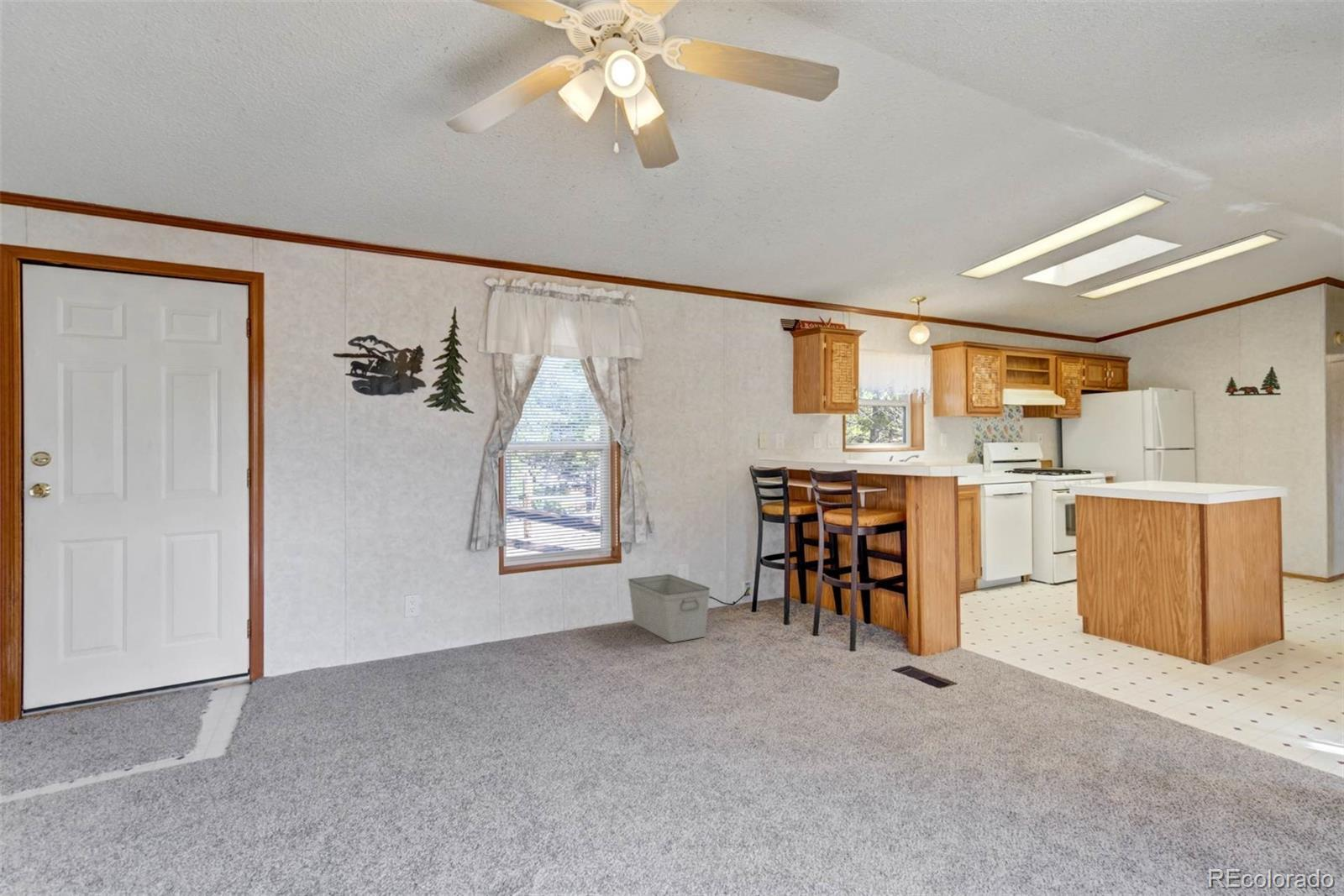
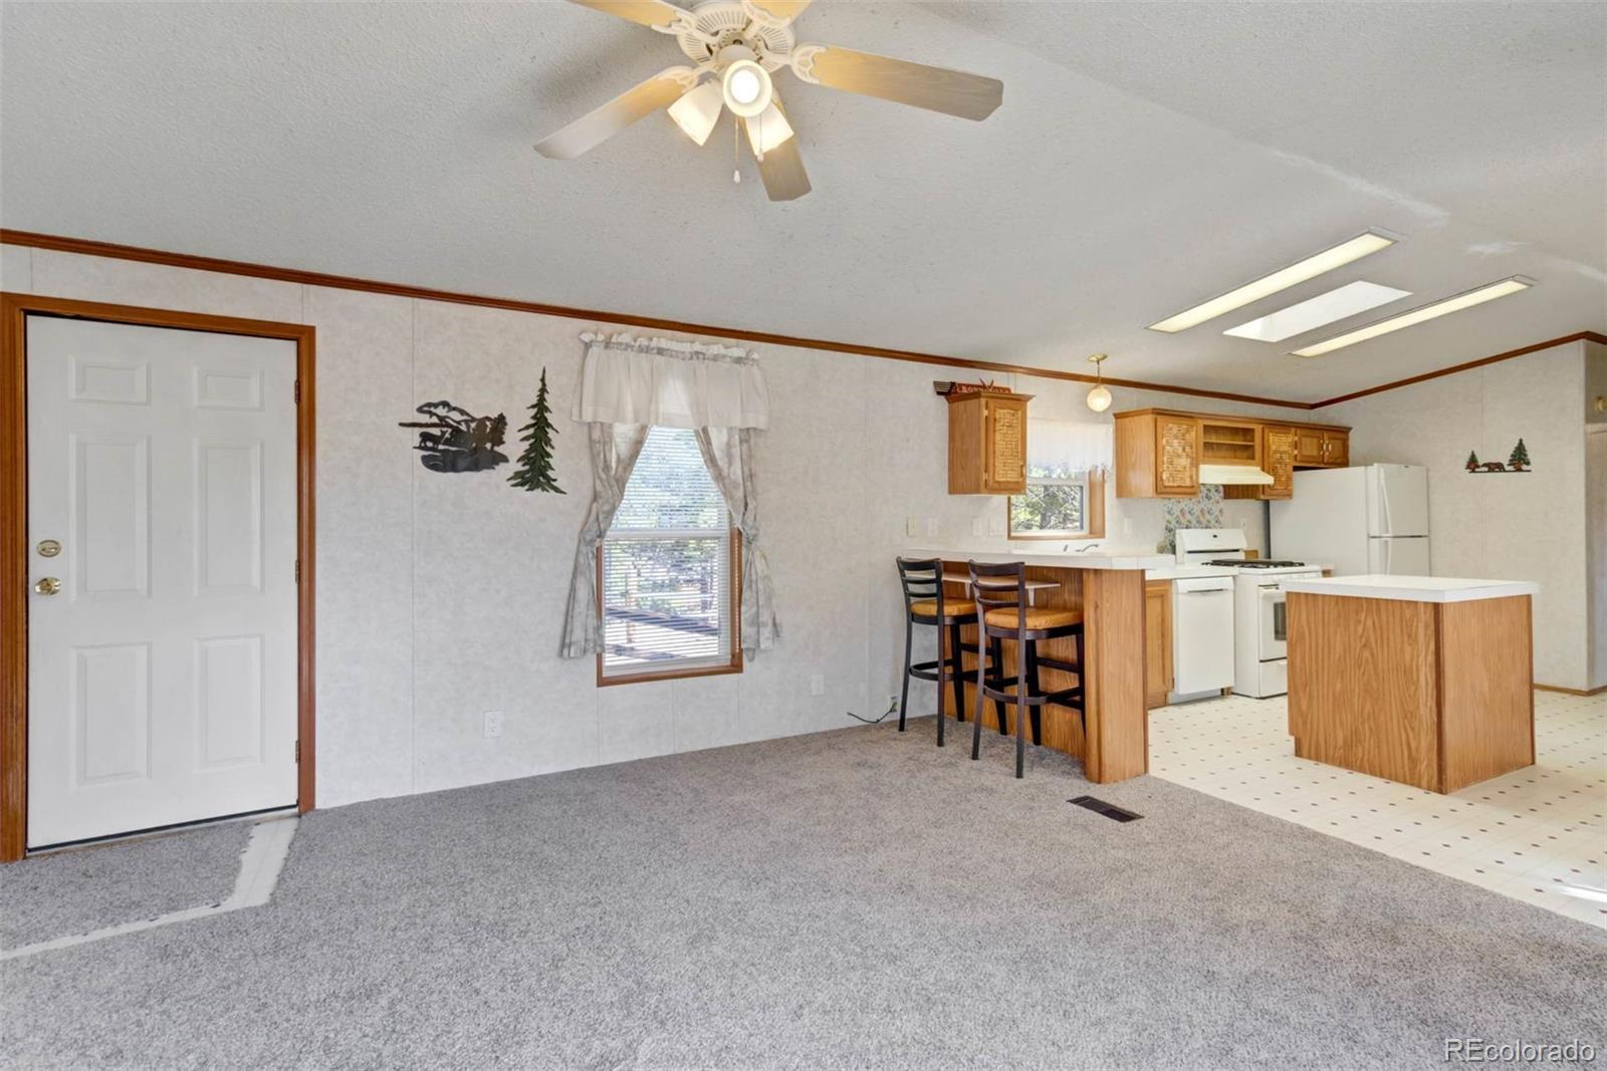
- storage bin [627,574,711,643]
